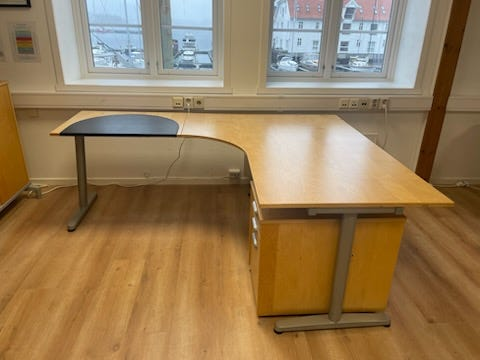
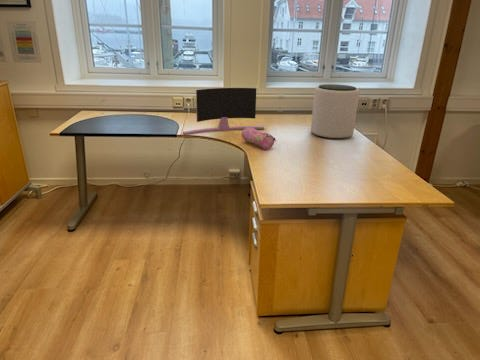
+ pencil case [240,125,277,151]
+ plant pot [310,83,360,140]
+ monitor [182,87,265,136]
